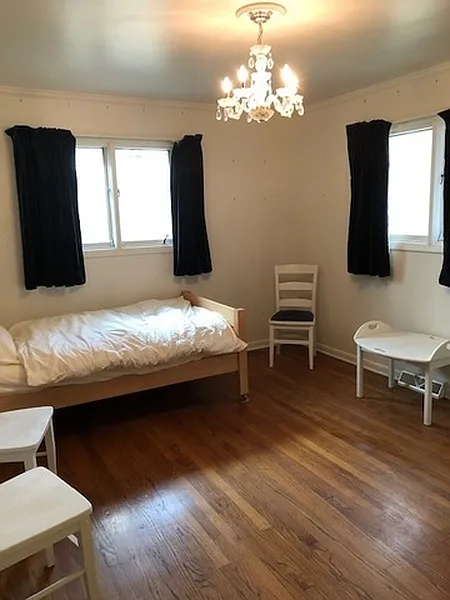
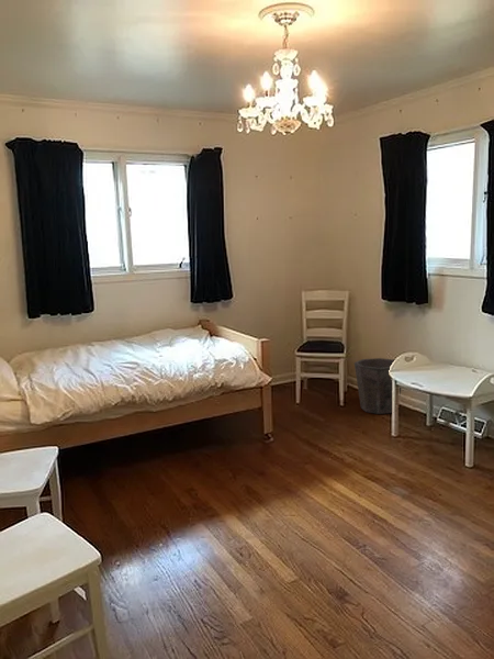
+ waste bin [353,357,402,415]
